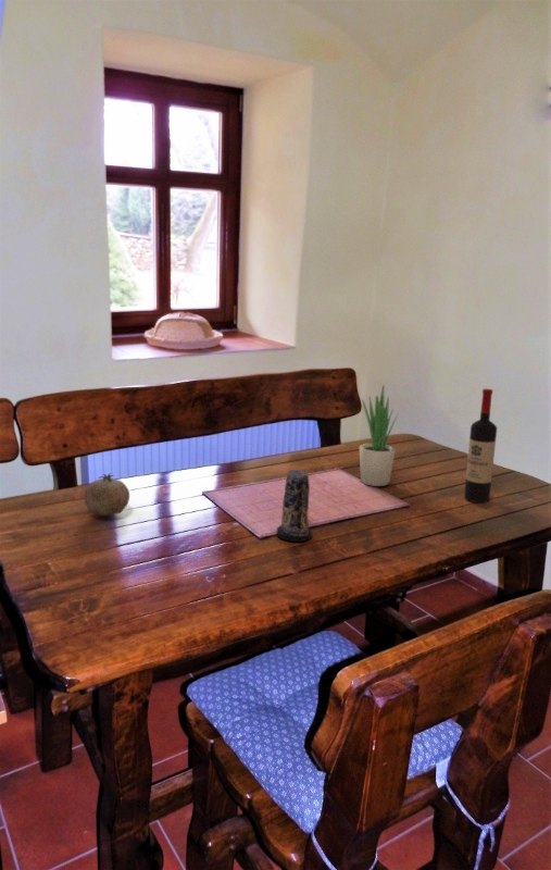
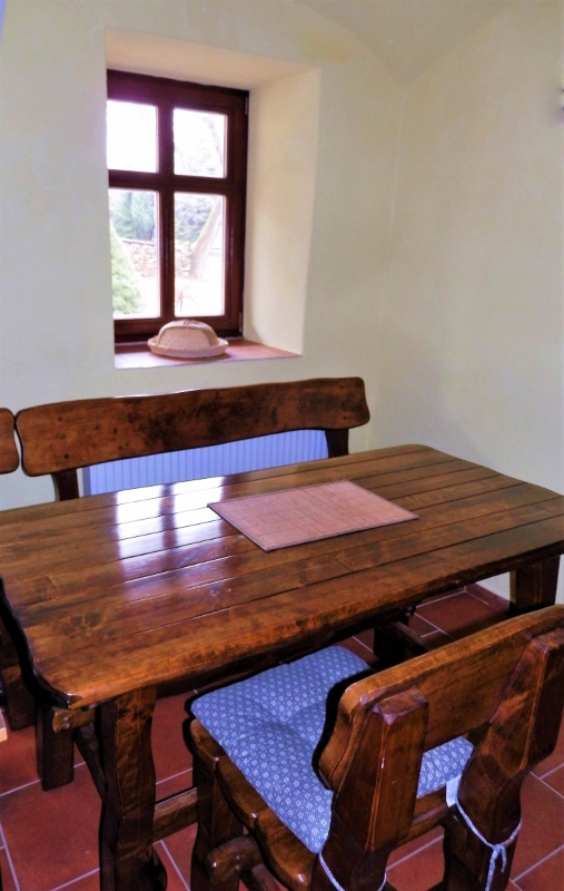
- potted plant [359,384,399,487]
- wine bottle [463,388,498,504]
- fruit [84,472,130,517]
- candle [275,469,313,543]
